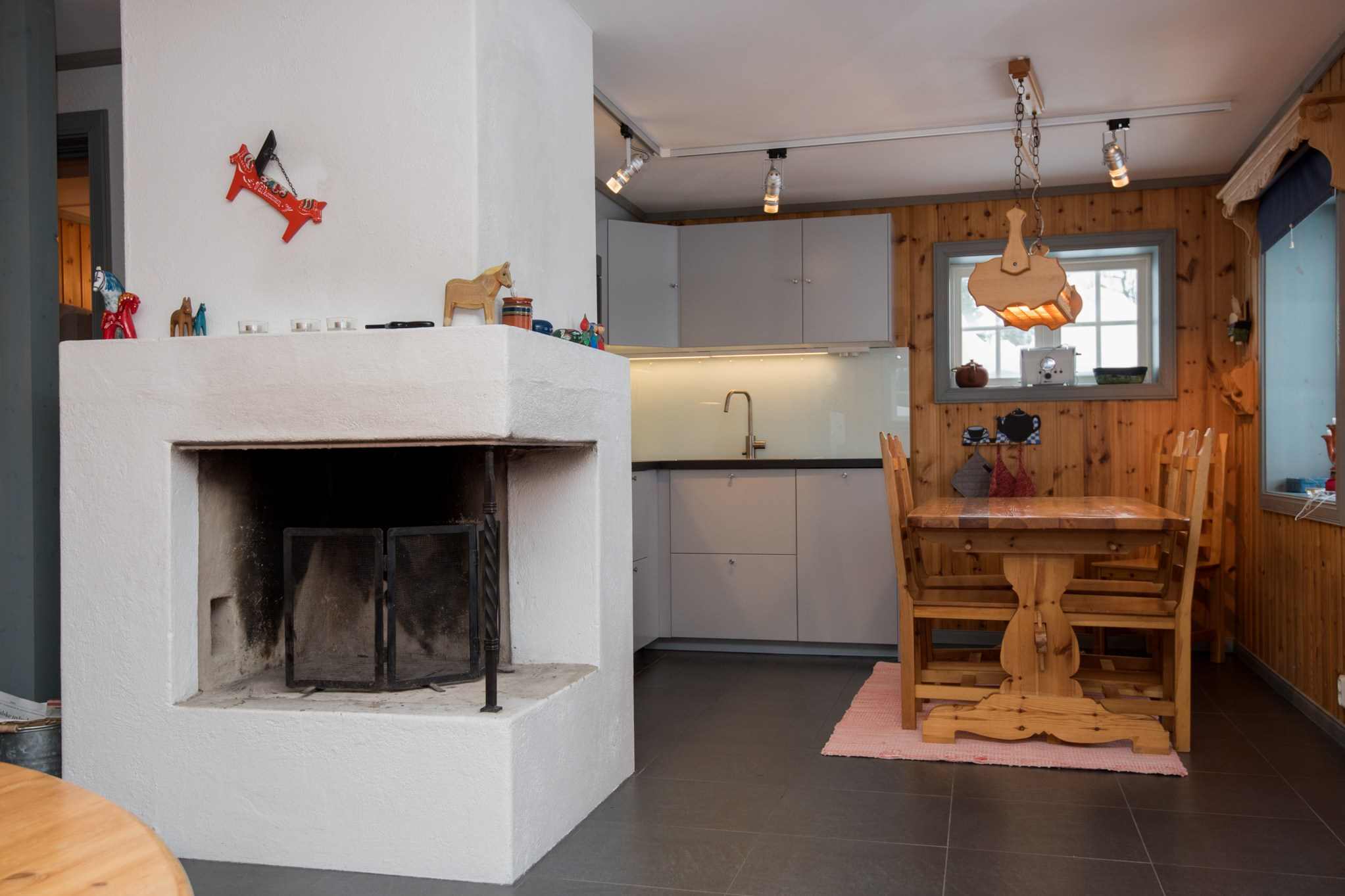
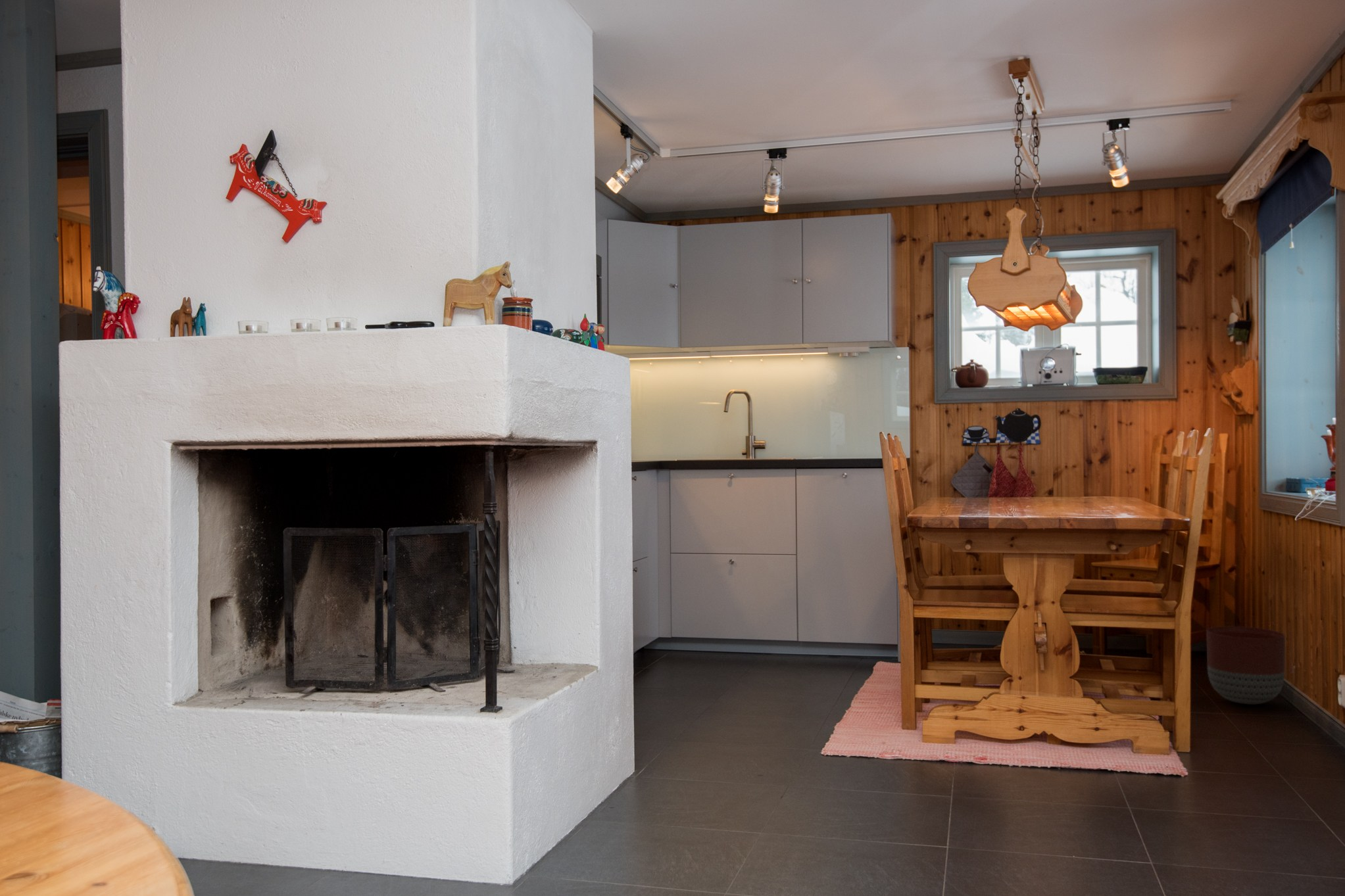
+ planter [1206,626,1286,705]
